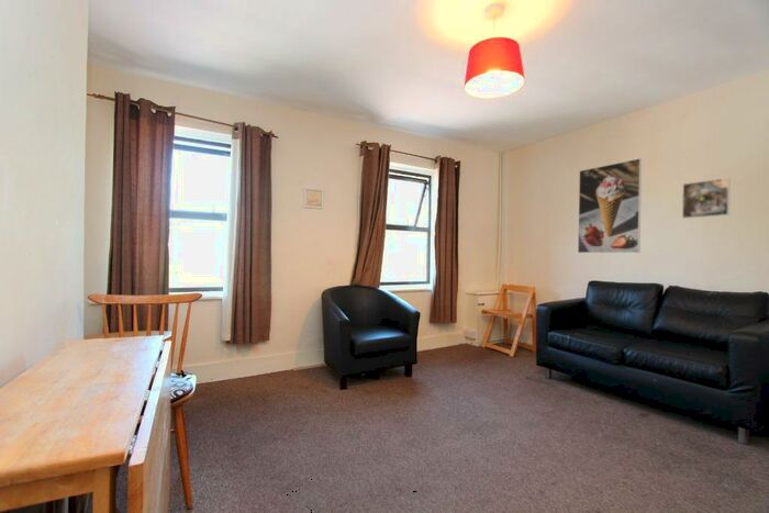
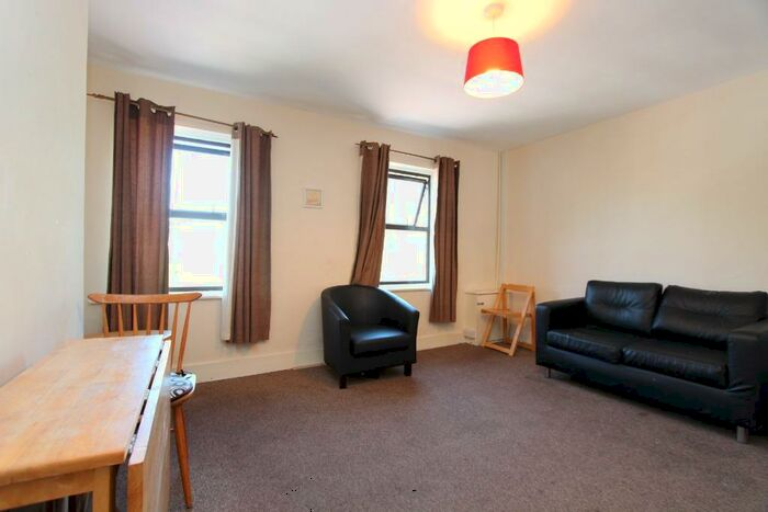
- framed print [681,177,732,220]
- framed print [577,157,643,254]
